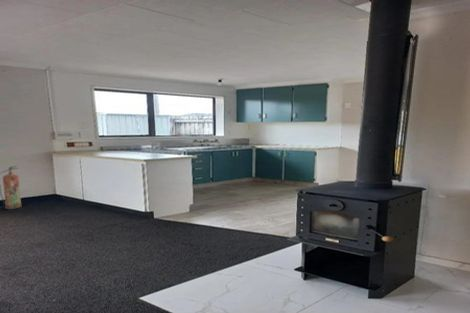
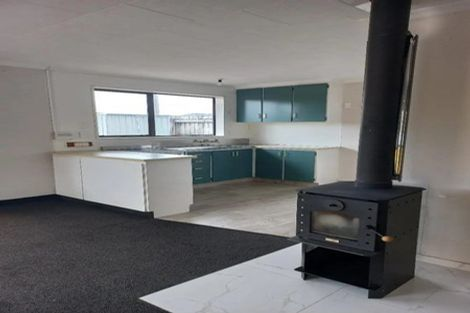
- fire extinguisher [0,165,22,210]
